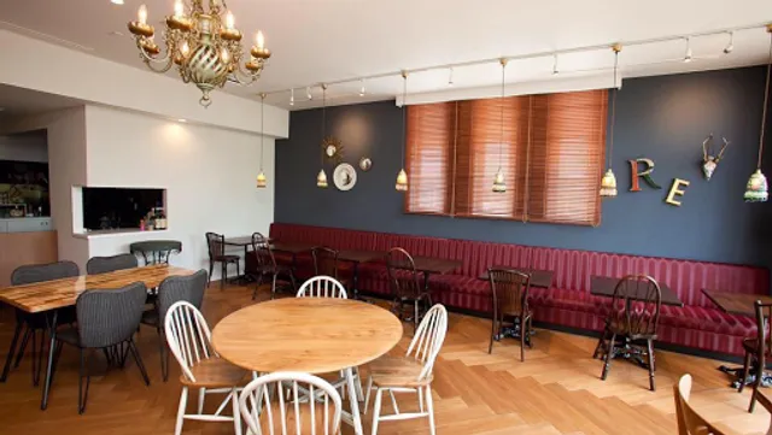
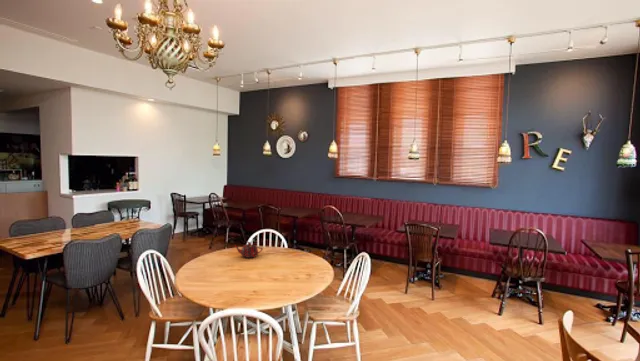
+ teapot [235,241,264,259]
